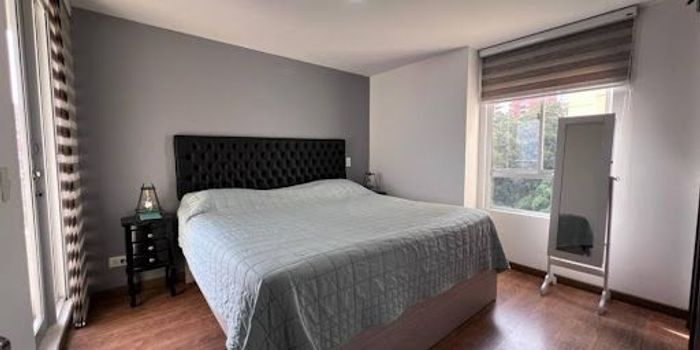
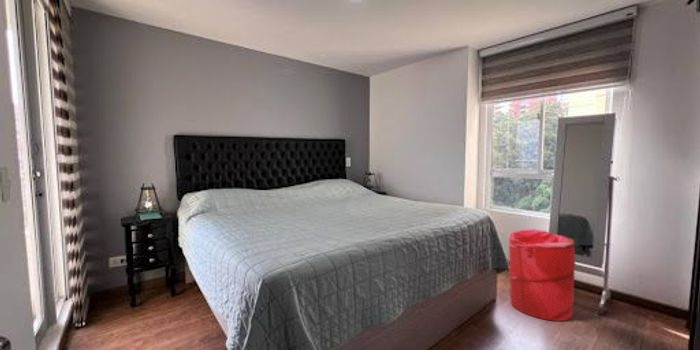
+ laundry hamper [508,228,576,322]
